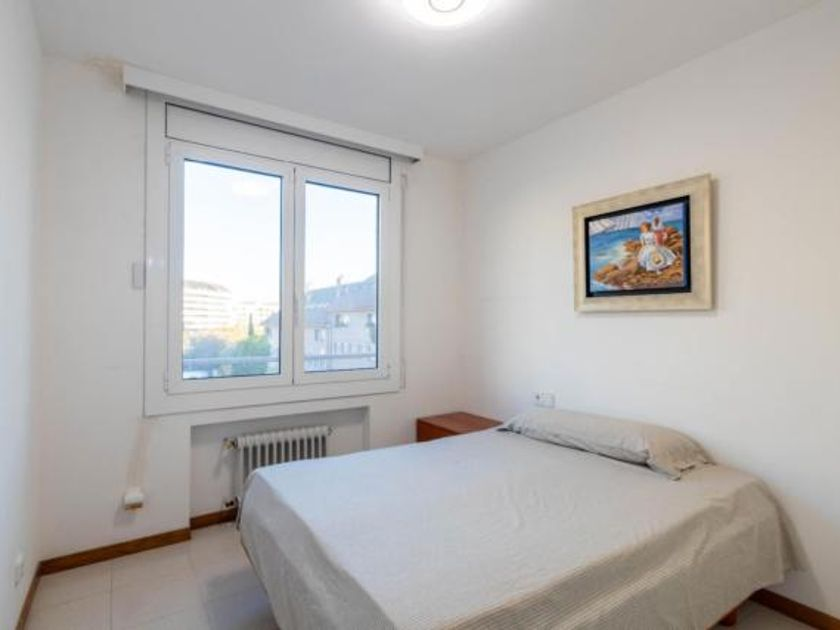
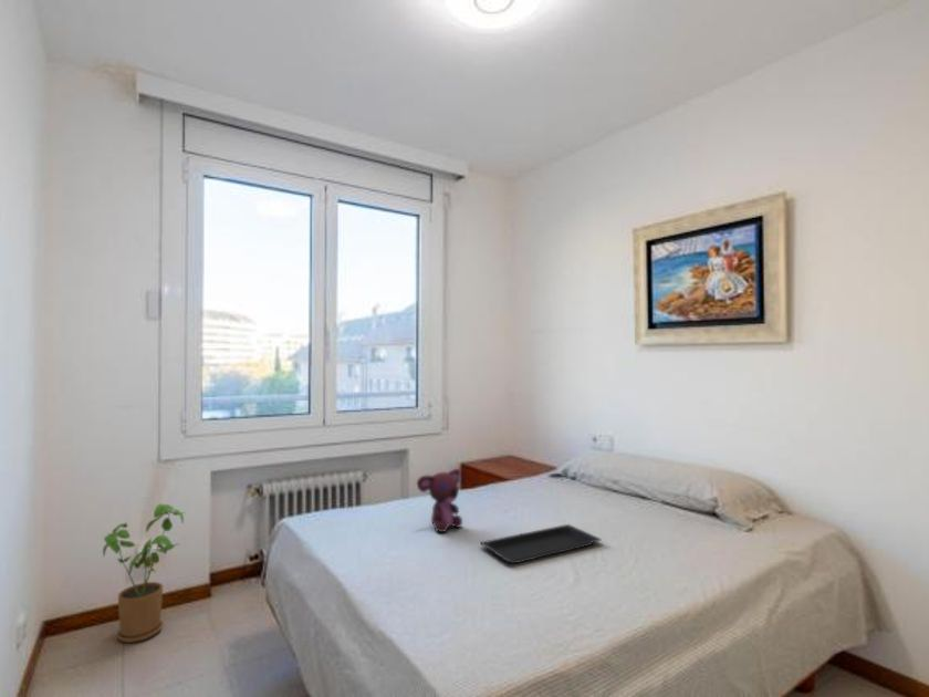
+ serving tray [479,523,603,564]
+ teddy bear [416,468,463,533]
+ house plant [102,503,186,644]
